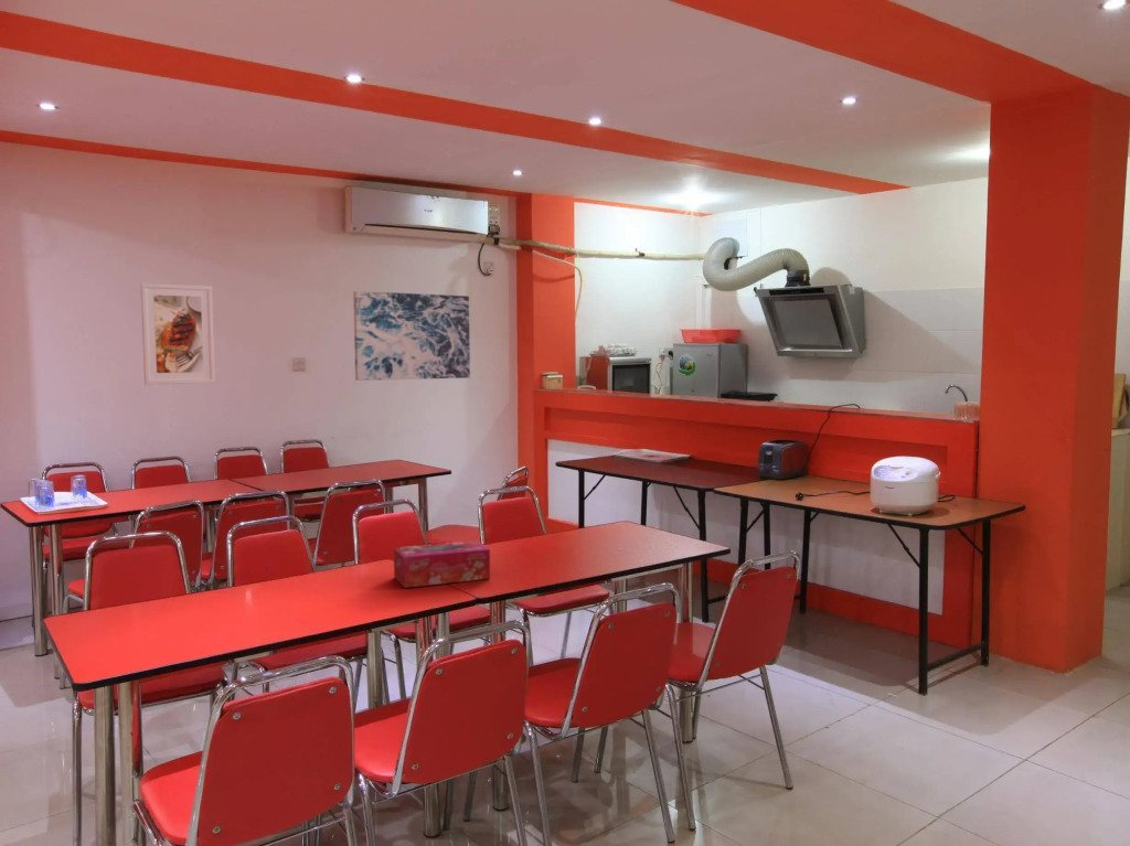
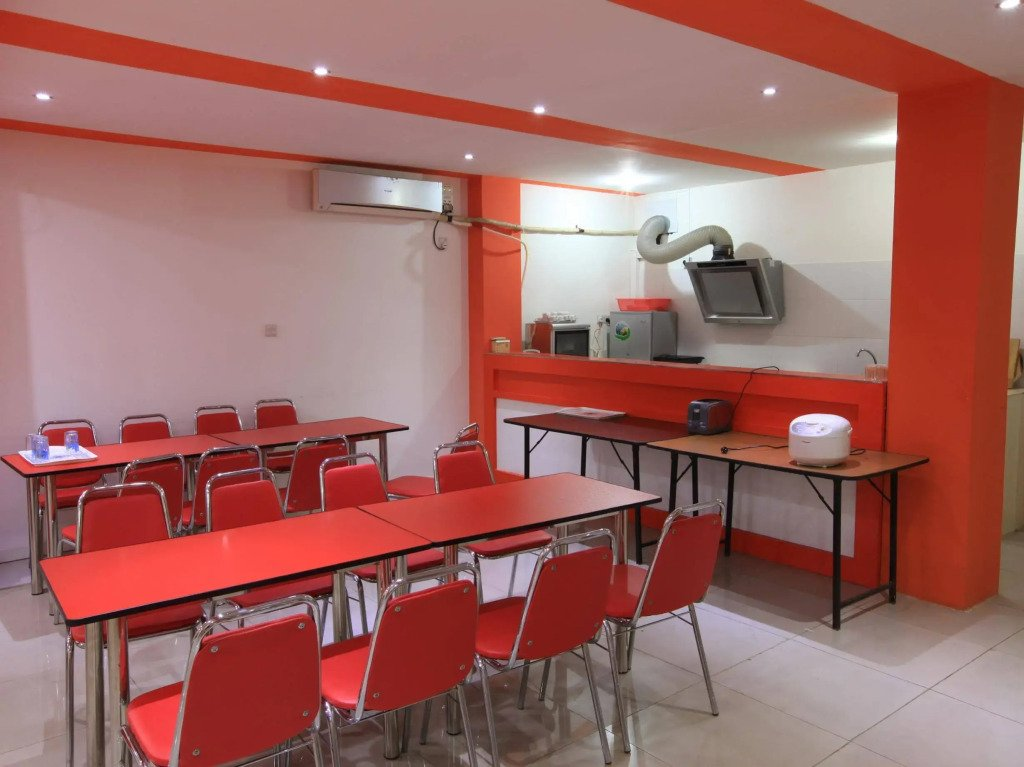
- tissue box [393,539,491,589]
- wall art [352,290,471,382]
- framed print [139,282,216,386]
